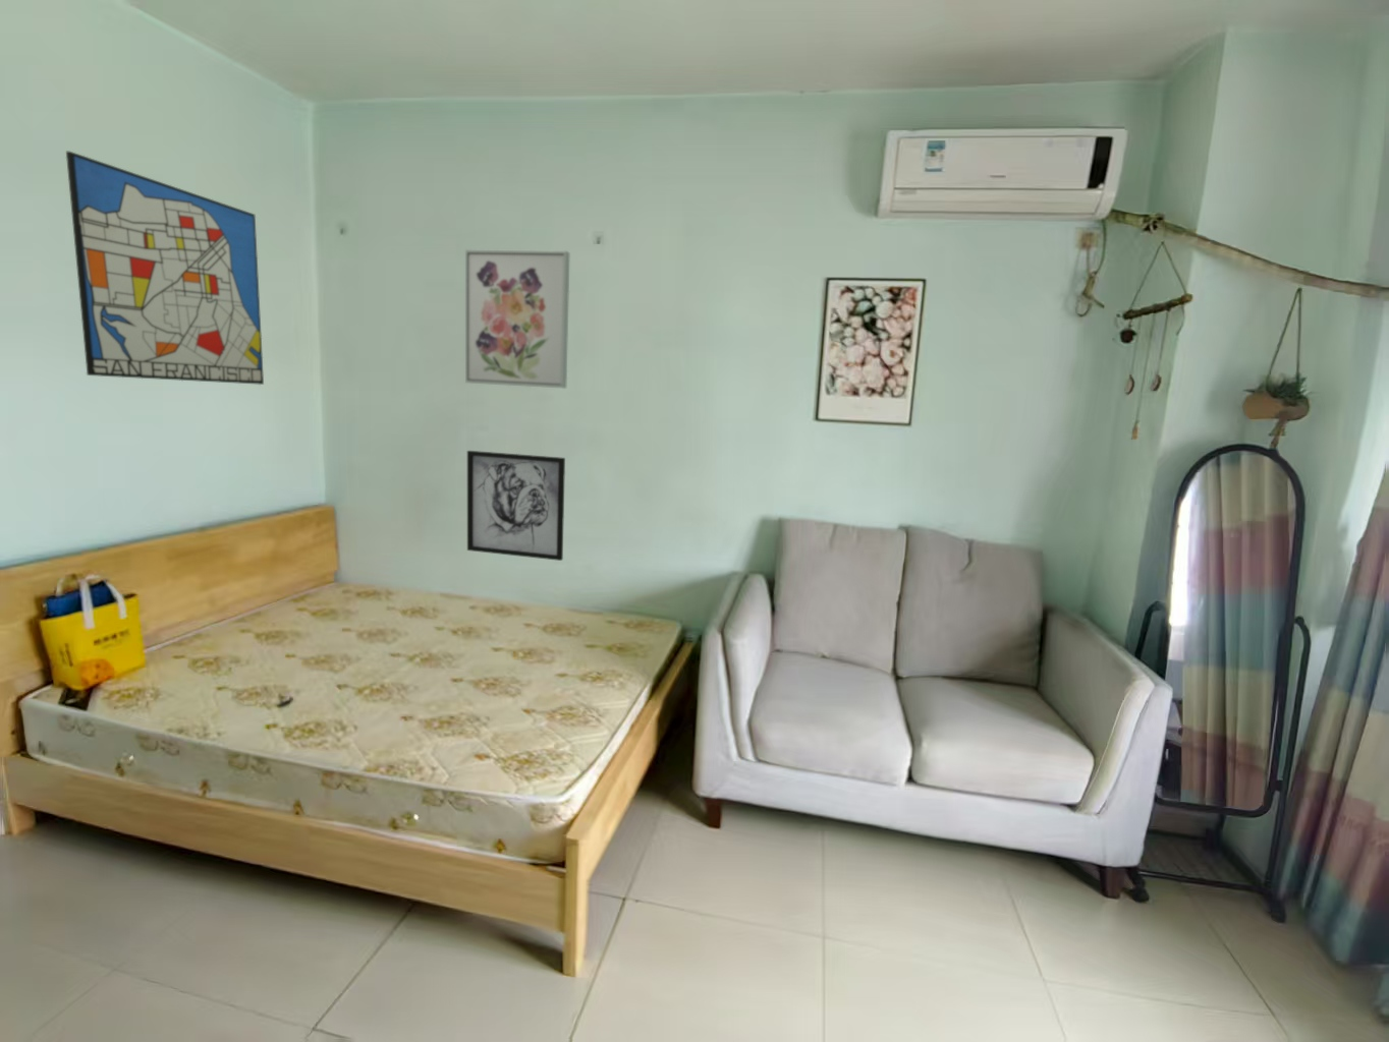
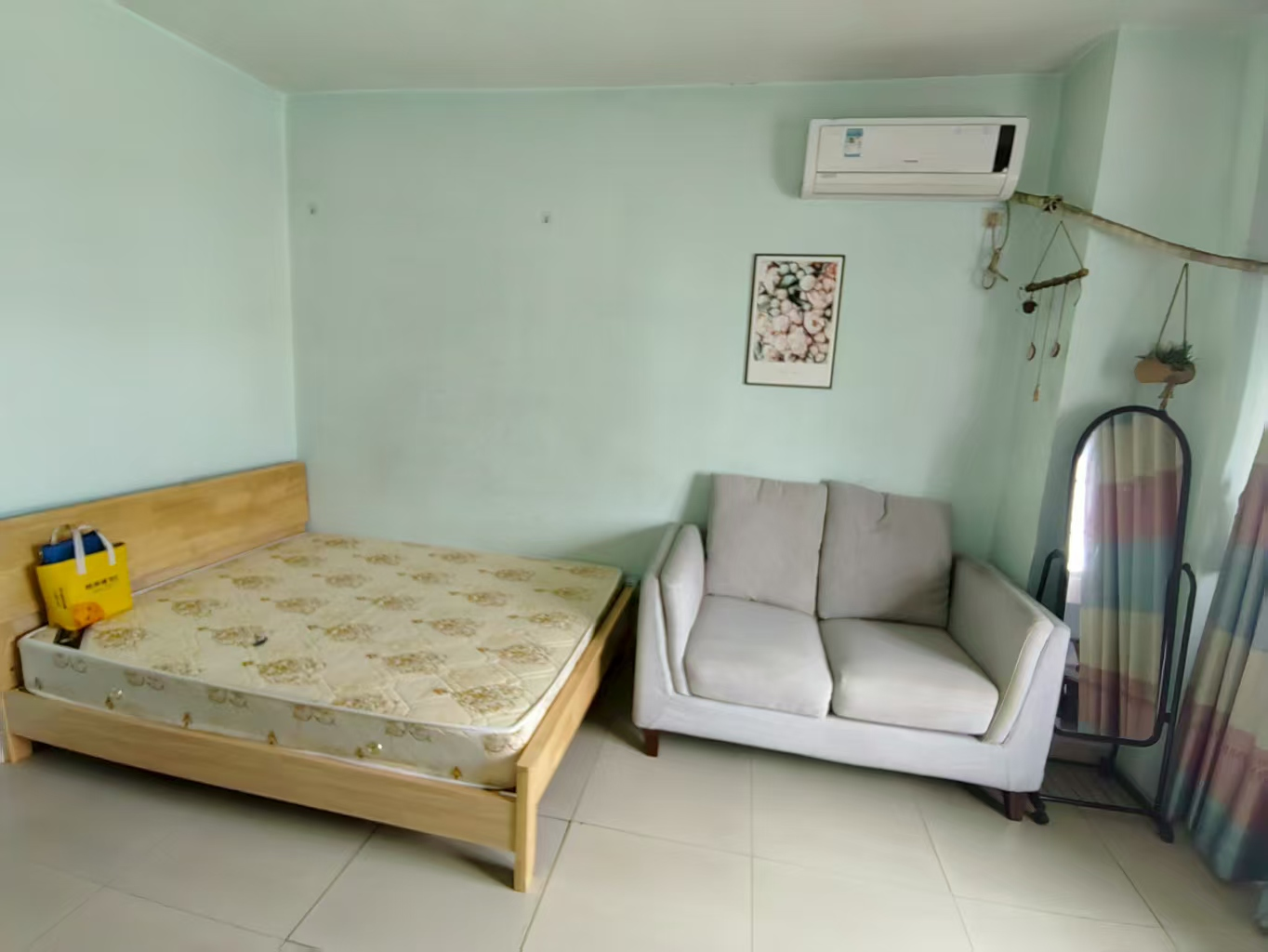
- wall art [467,450,566,561]
- wall art [464,248,571,390]
- wall art [65,151,265,385]
